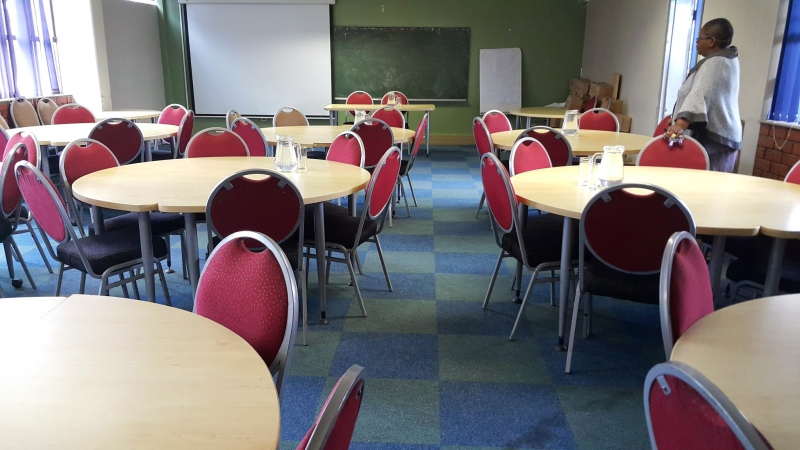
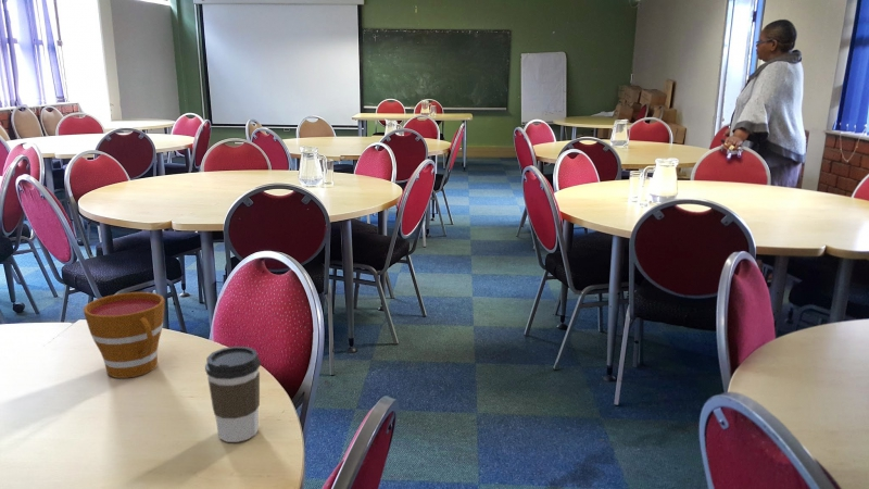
+ coffee cup [204,346,262,443]
+ cup [83,291,166,379]
